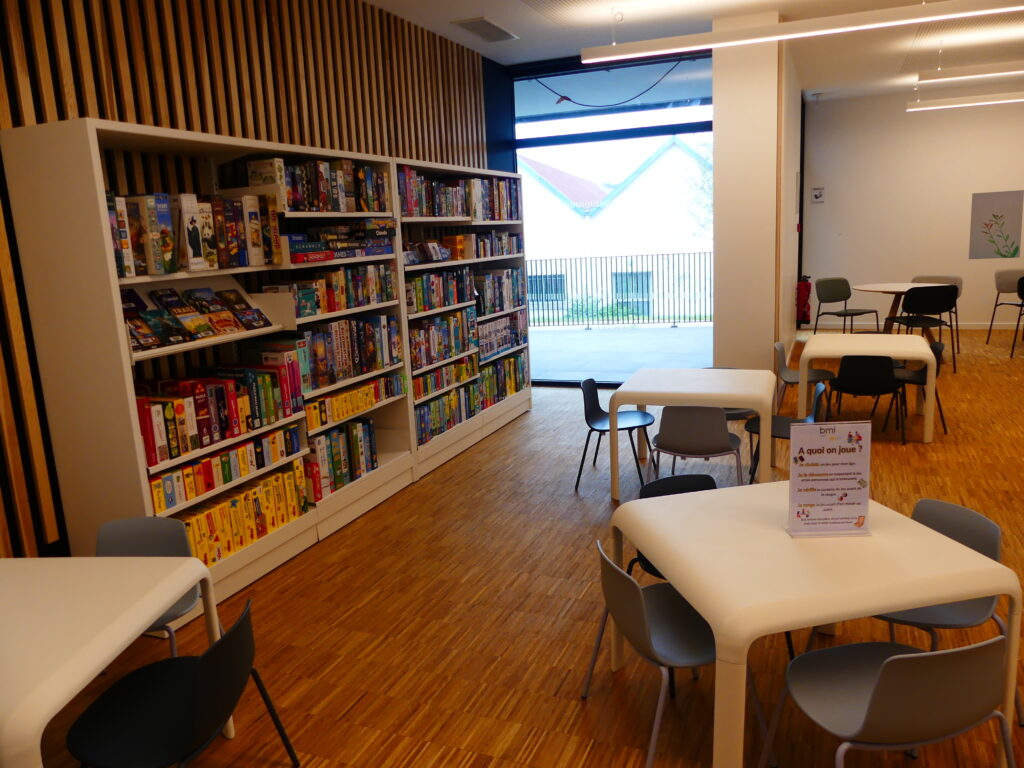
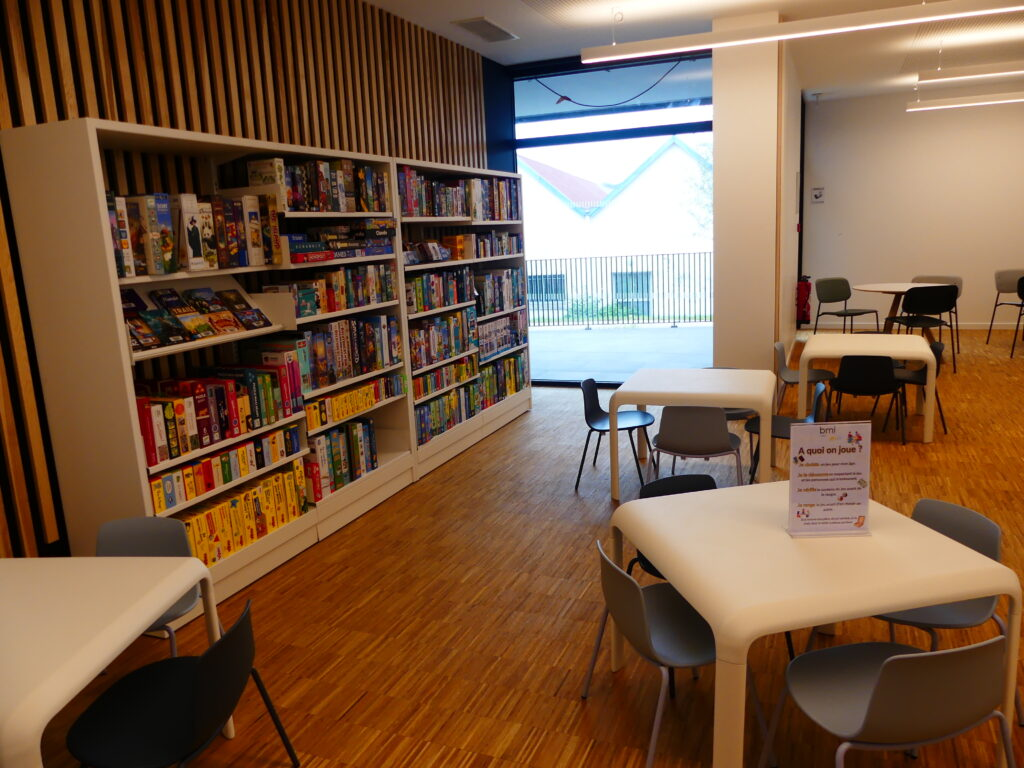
- wall art [968,189,1024,260]
